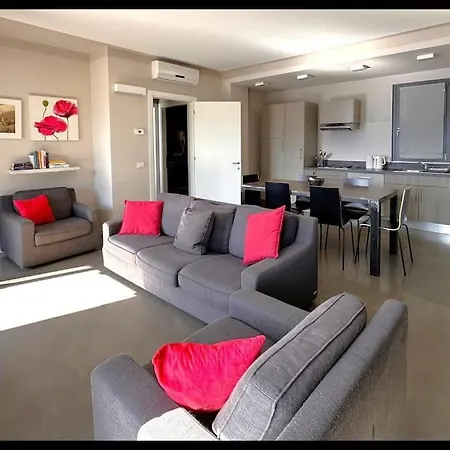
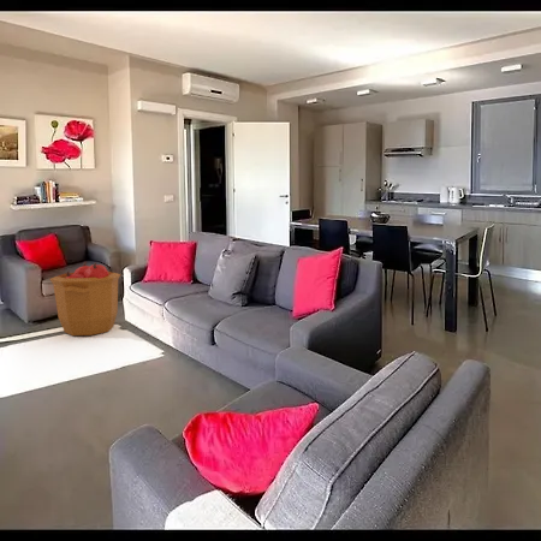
+ trash can [48,261,121,337]
